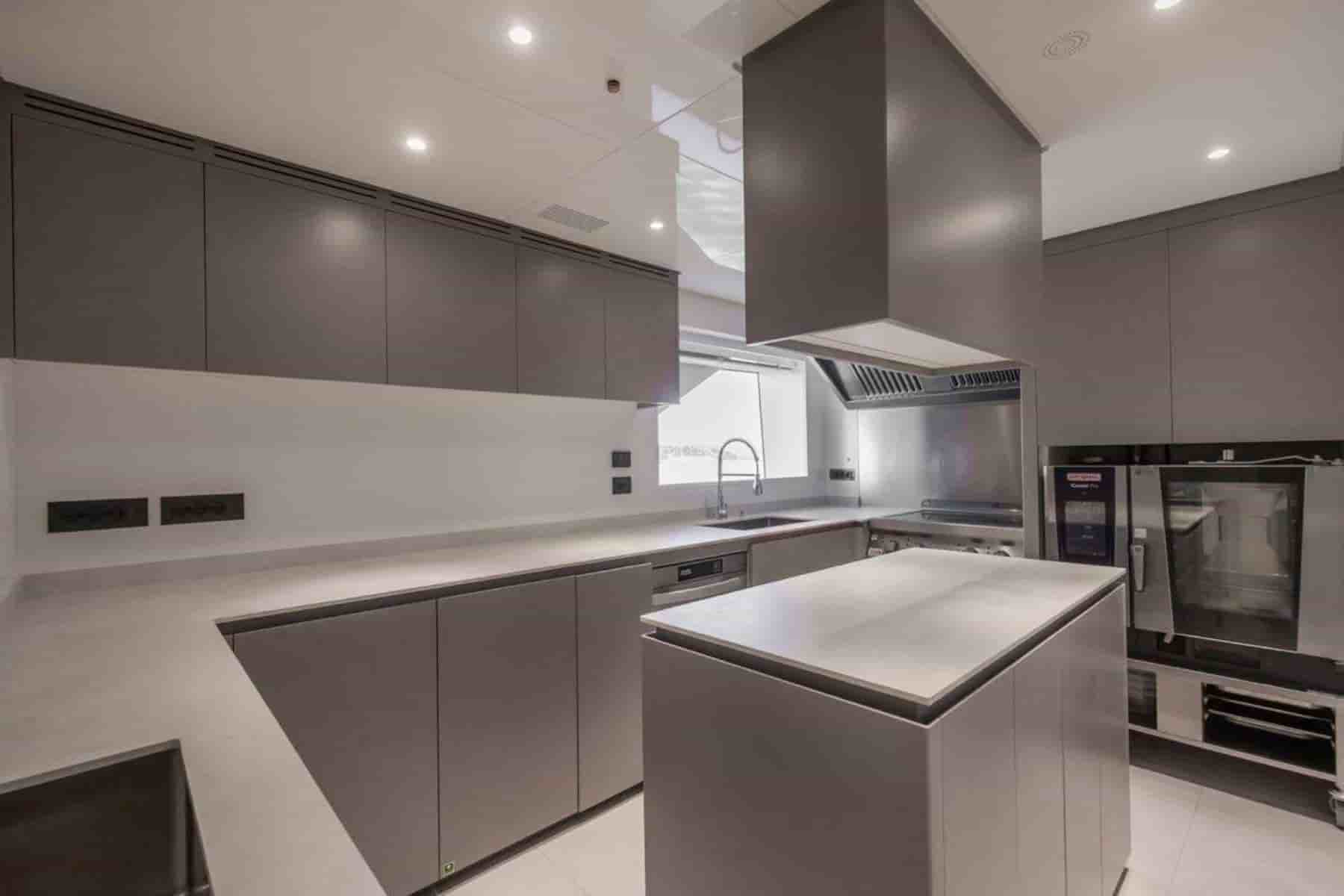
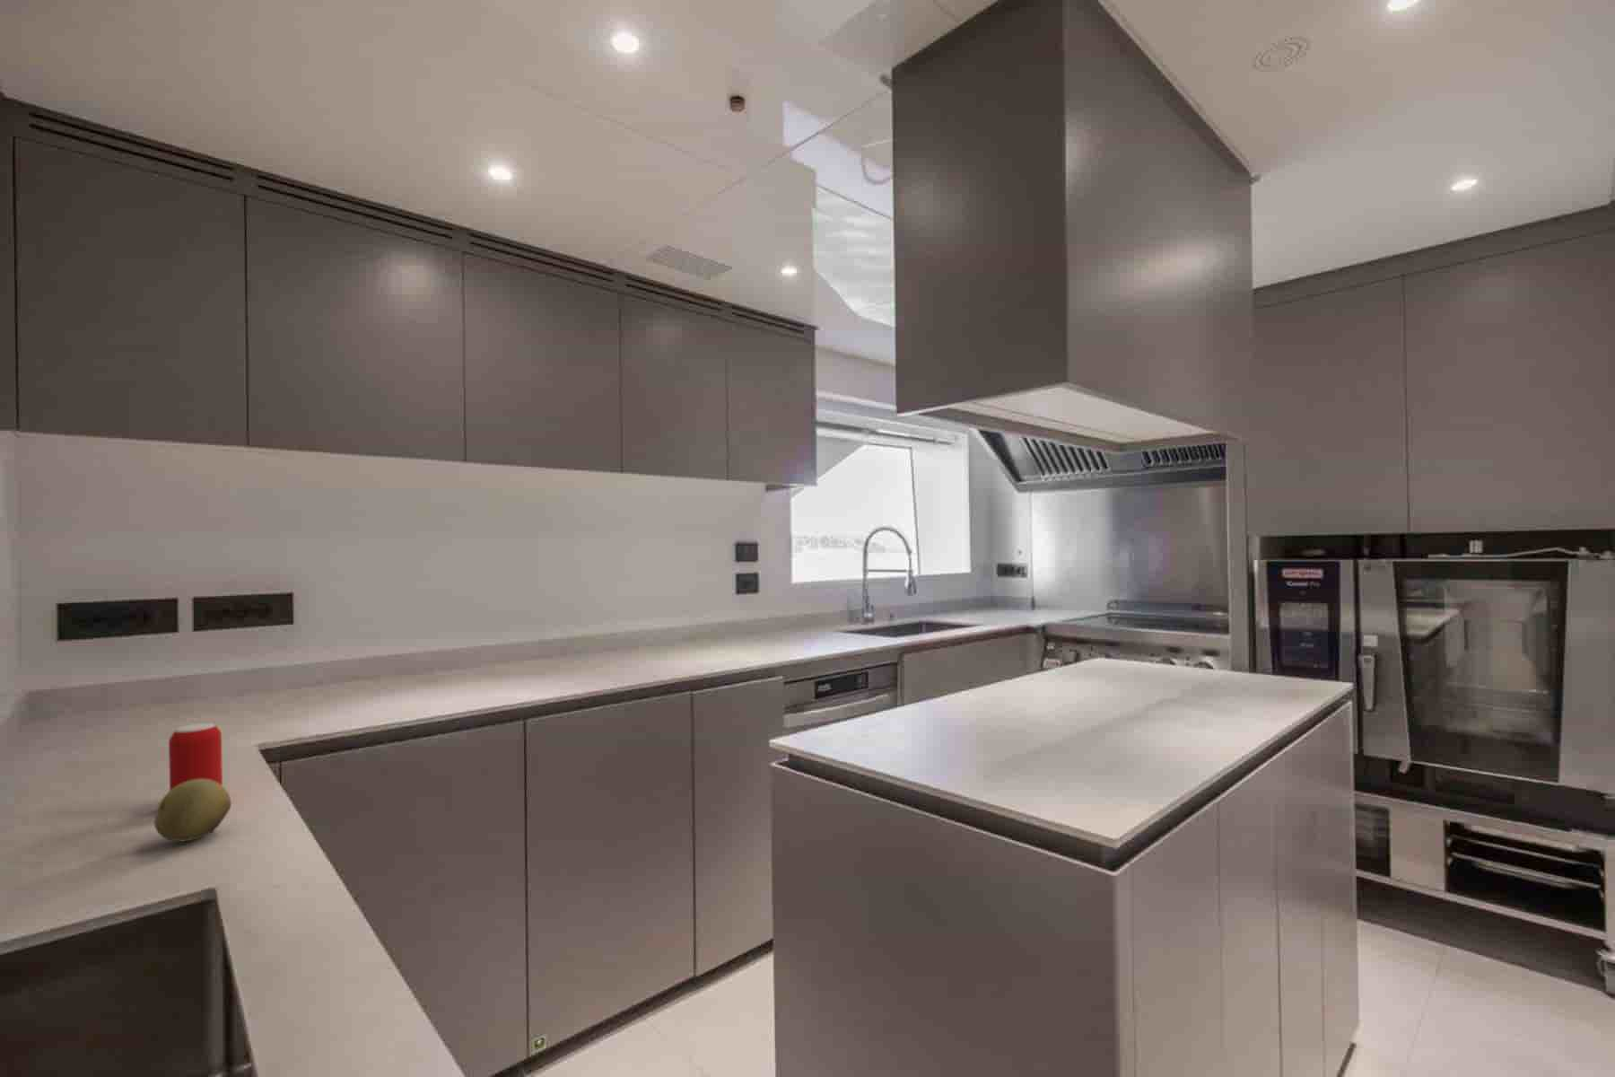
+ fruit [154,779,232,841]
+ beverage can [168,722,224,791]
